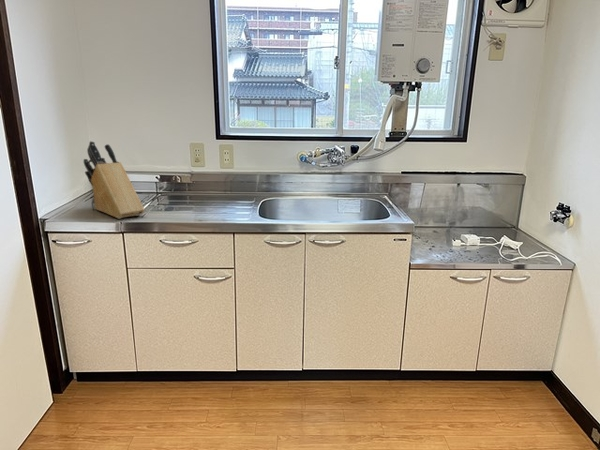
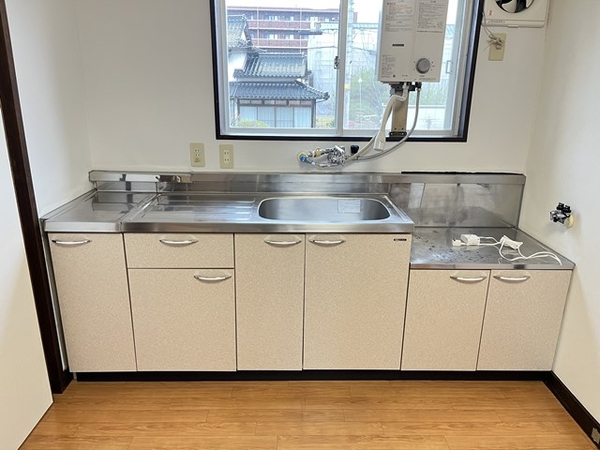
- knife block [83,140,146,220]
